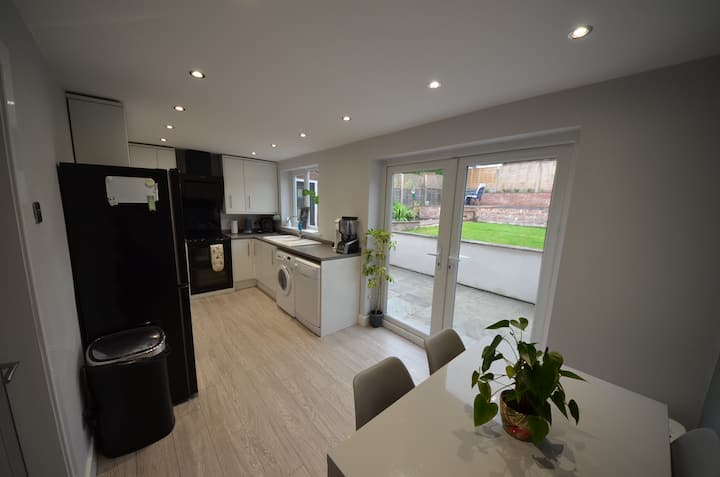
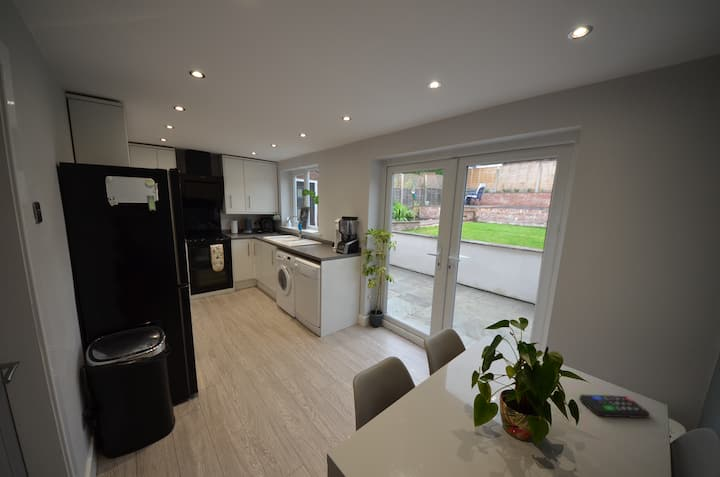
+ remote control [578,394,651,419]
